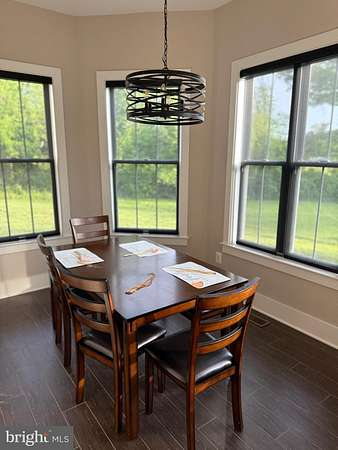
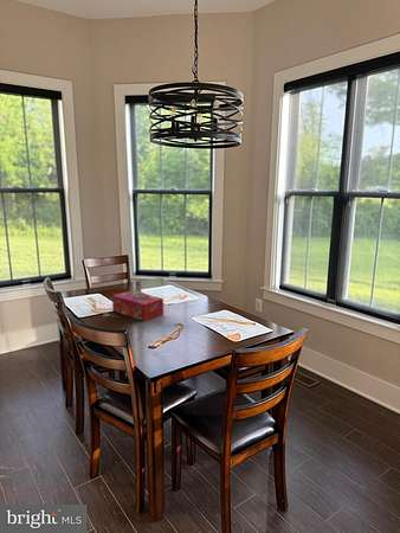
+ tissue box [111,289,164,322]
